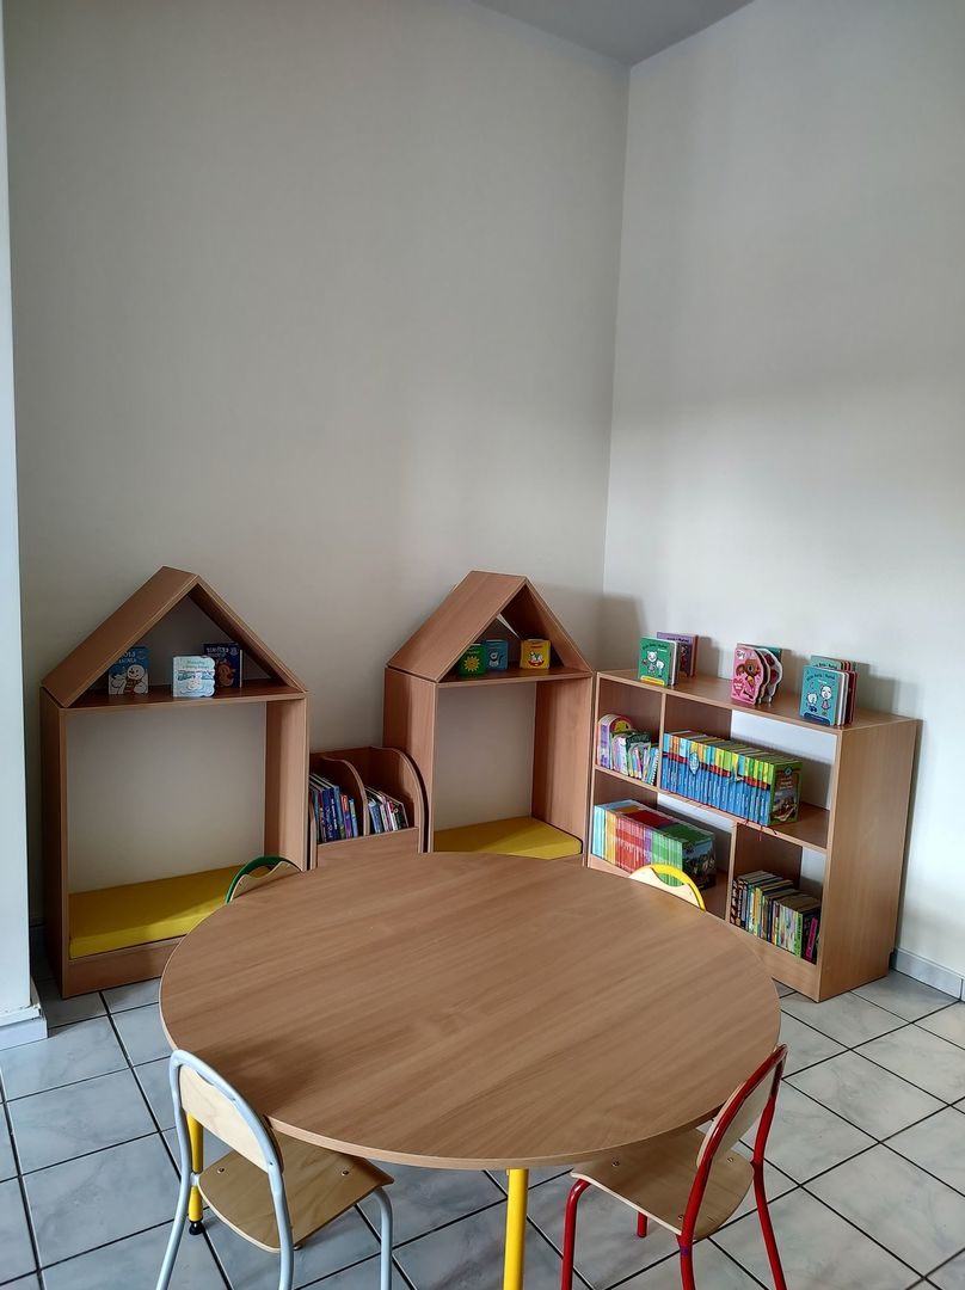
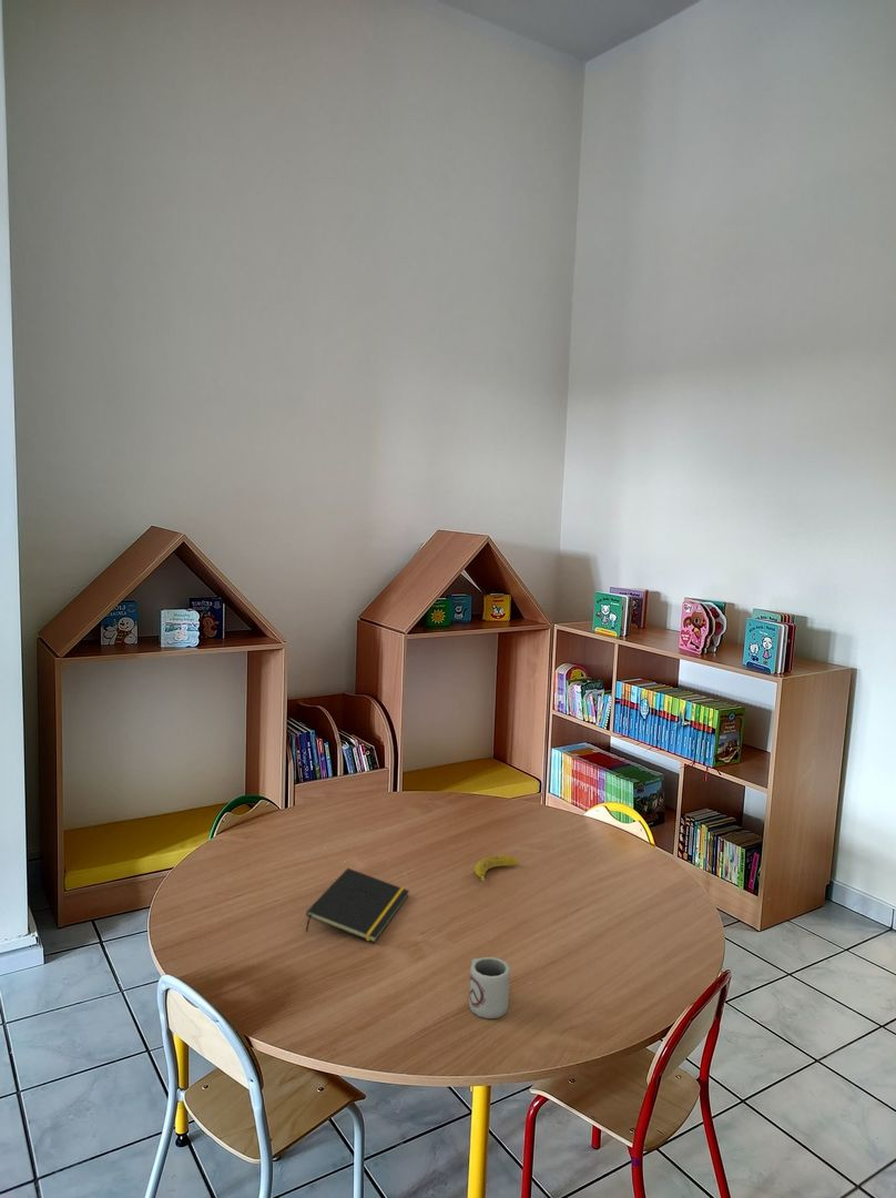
+ banana [474,854,519,884]
+ notepad [305,867,410,944]
+ cup [468,956,511,1019]
